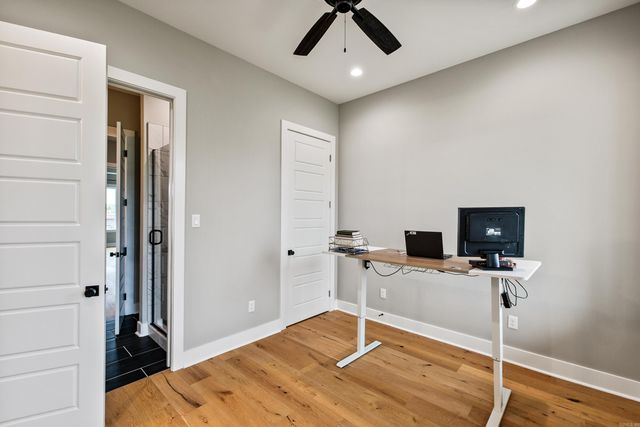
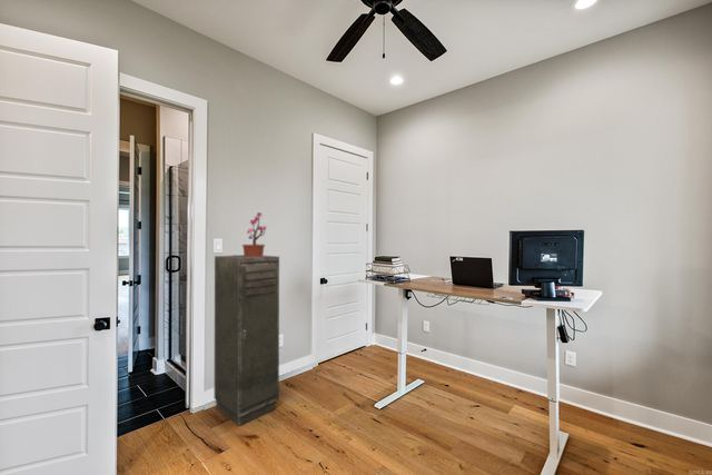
+ storage cabinet [214,254,280,427]
+ potted plant [233,211,267,257]
